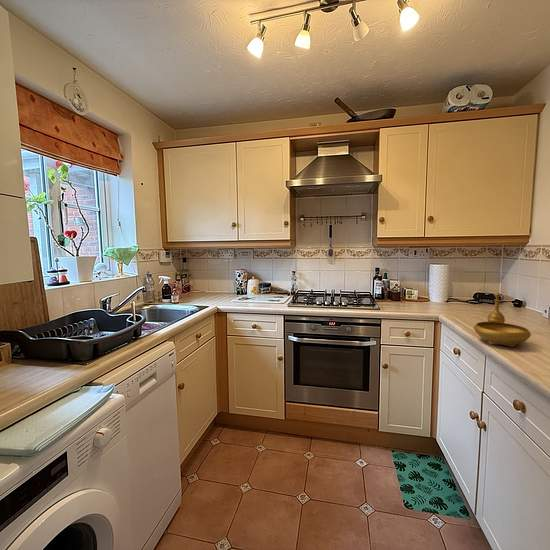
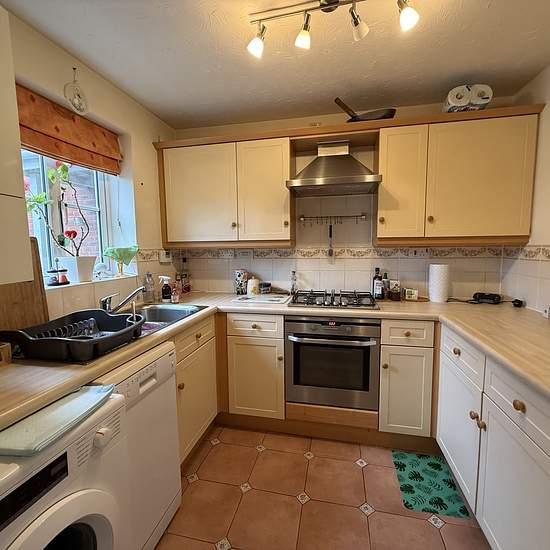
- decorative bowl [473,291,532,348]
